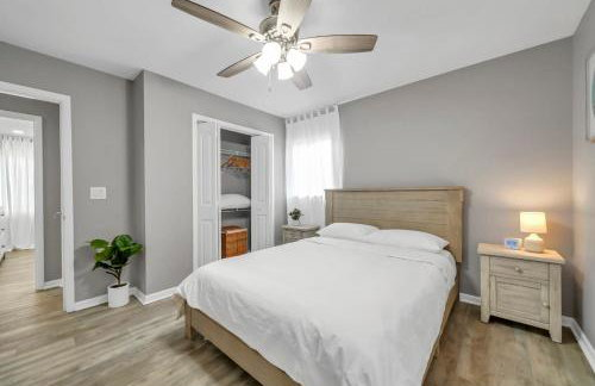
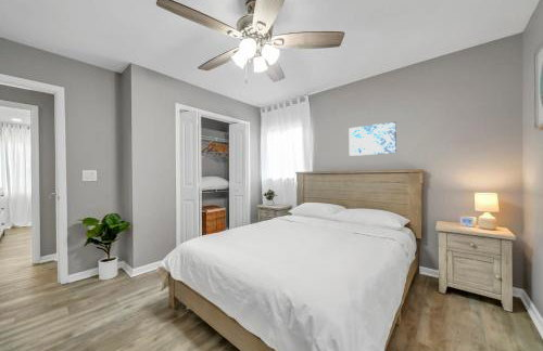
+ wall art [349,120,397,157]
